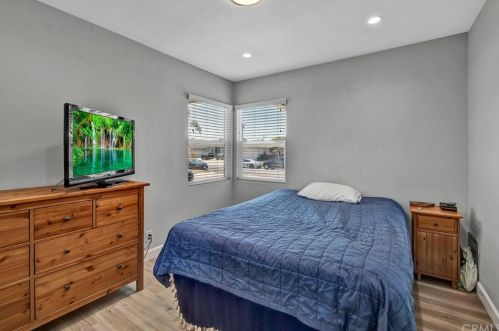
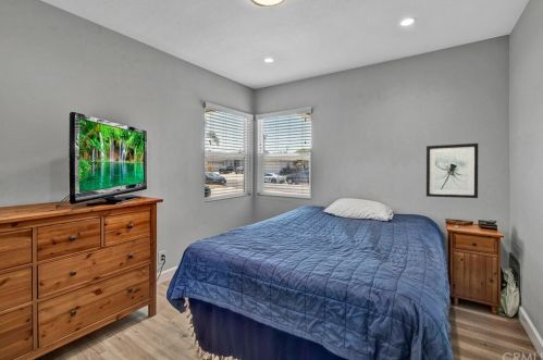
+ wall art [425,142,479,199]
